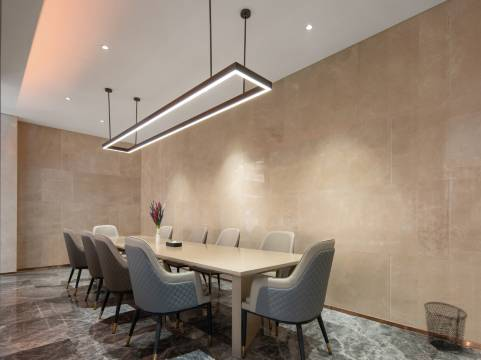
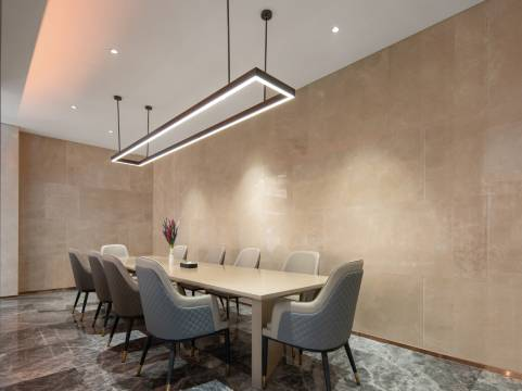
- waste bin [423,301,468,355]
